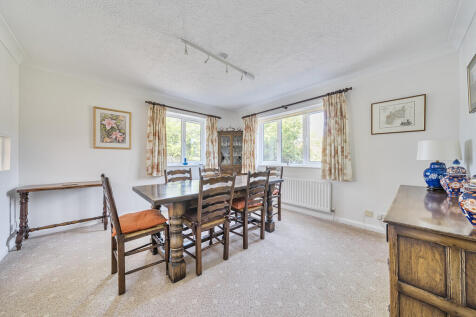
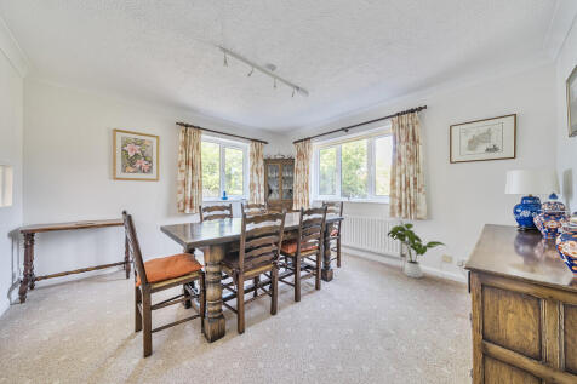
+ house plant [387,222,447,279]
